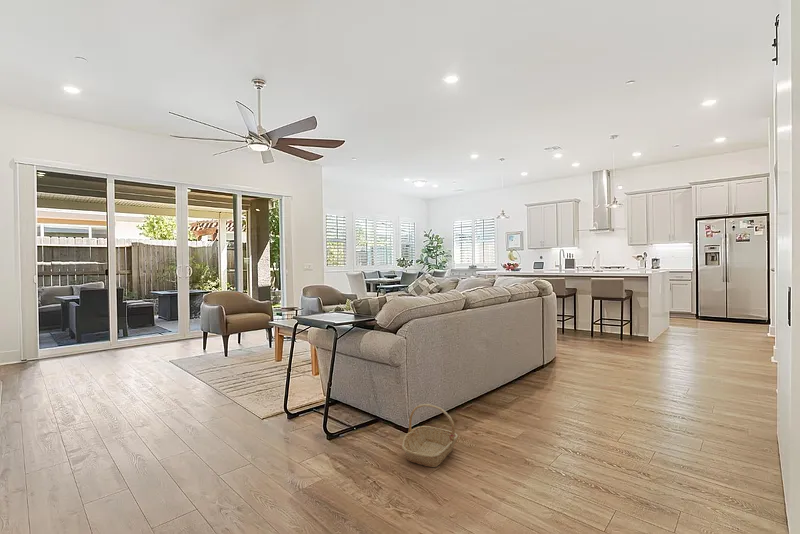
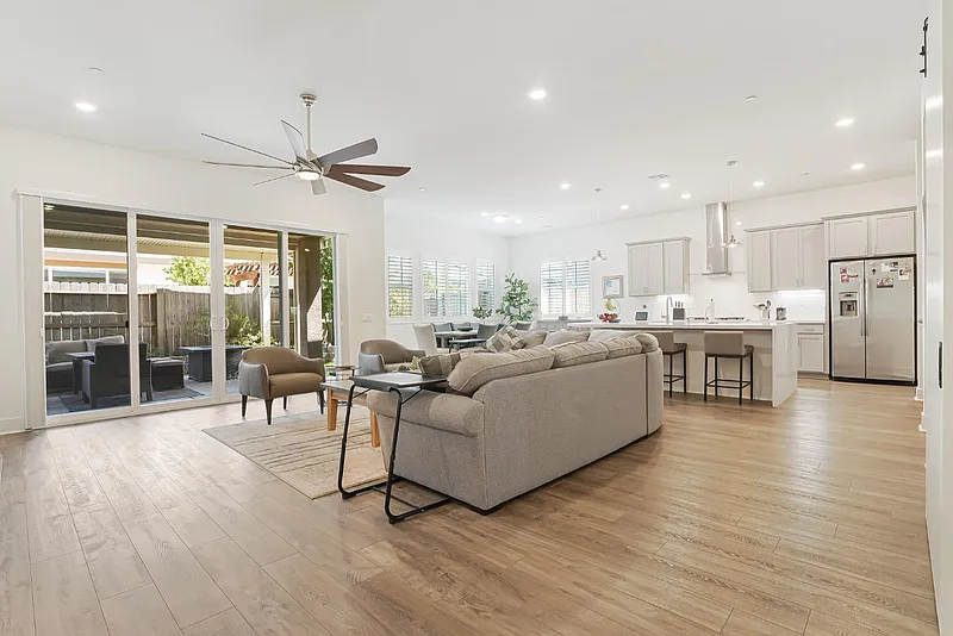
- basket [401,403,459,468]
